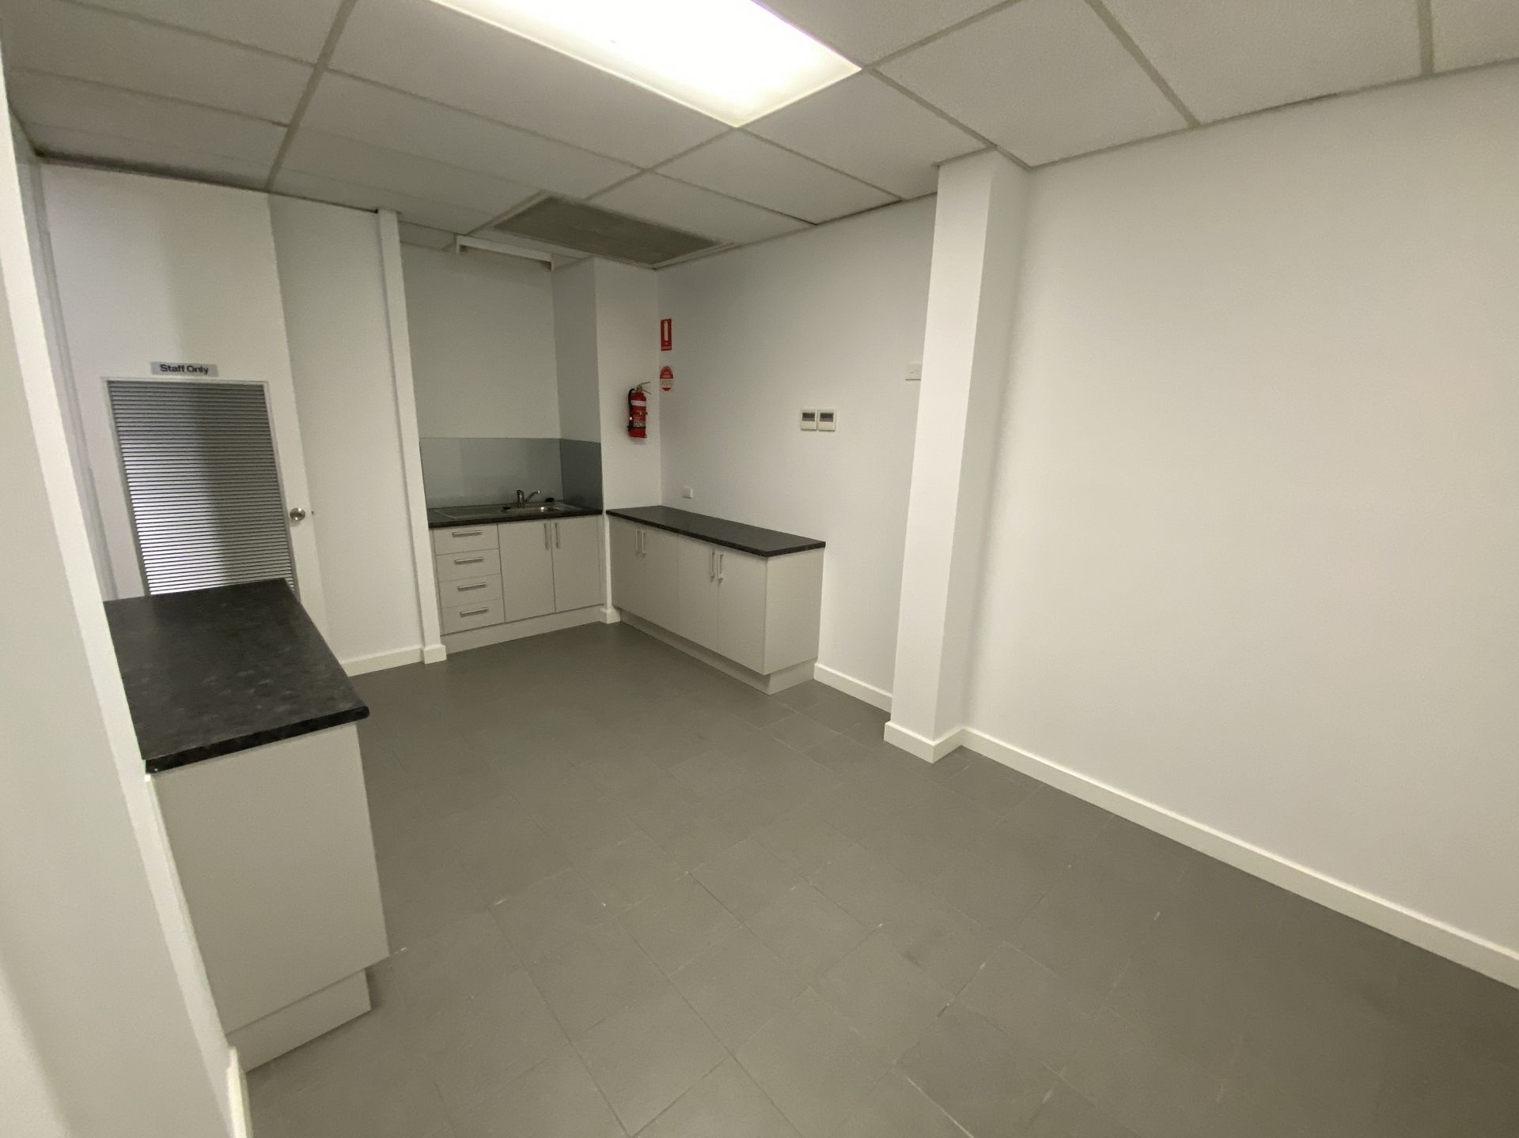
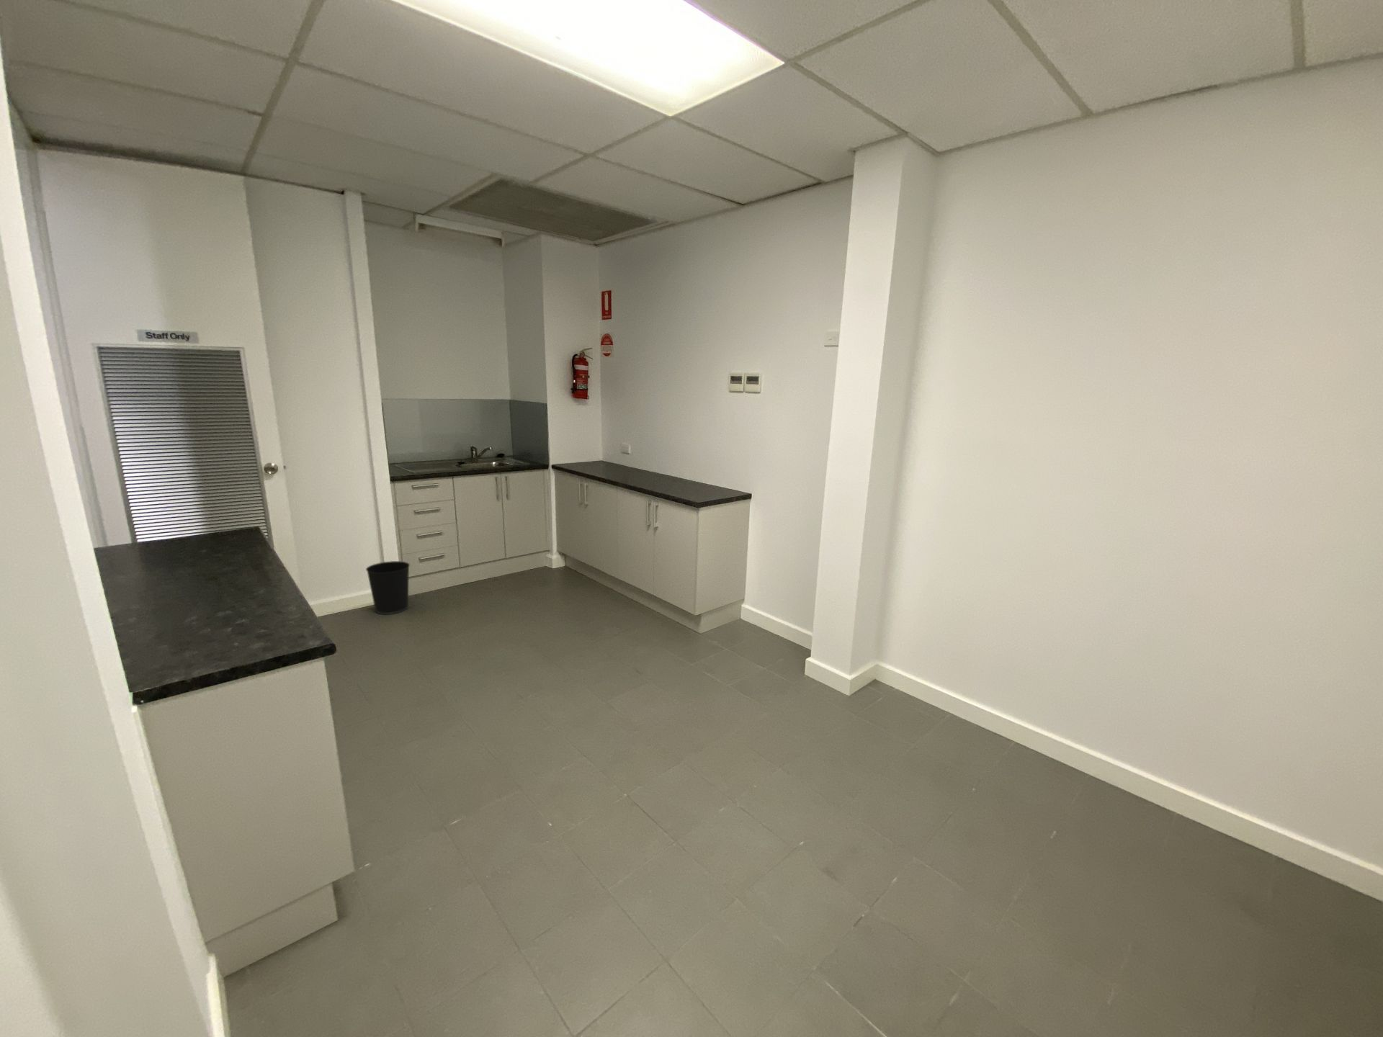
+ wastebasket [365,560,411,615]
